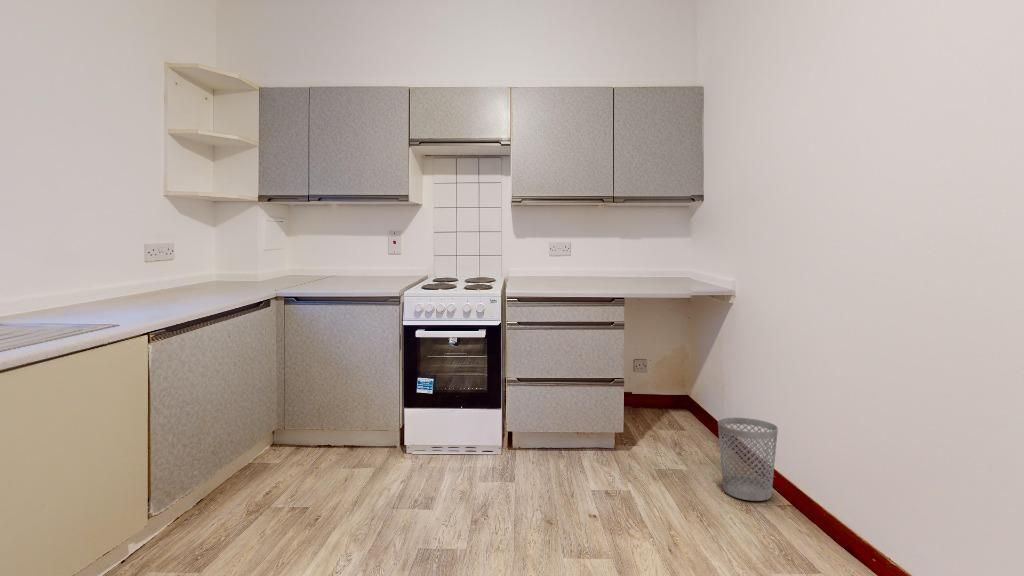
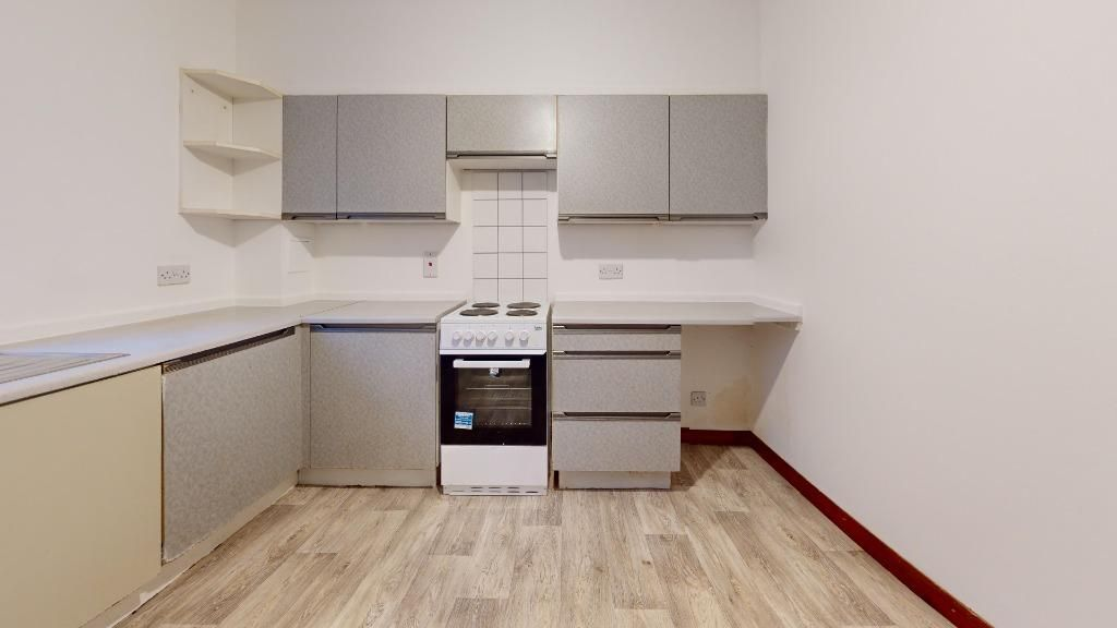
- wastebasket [717,417,779,502]
